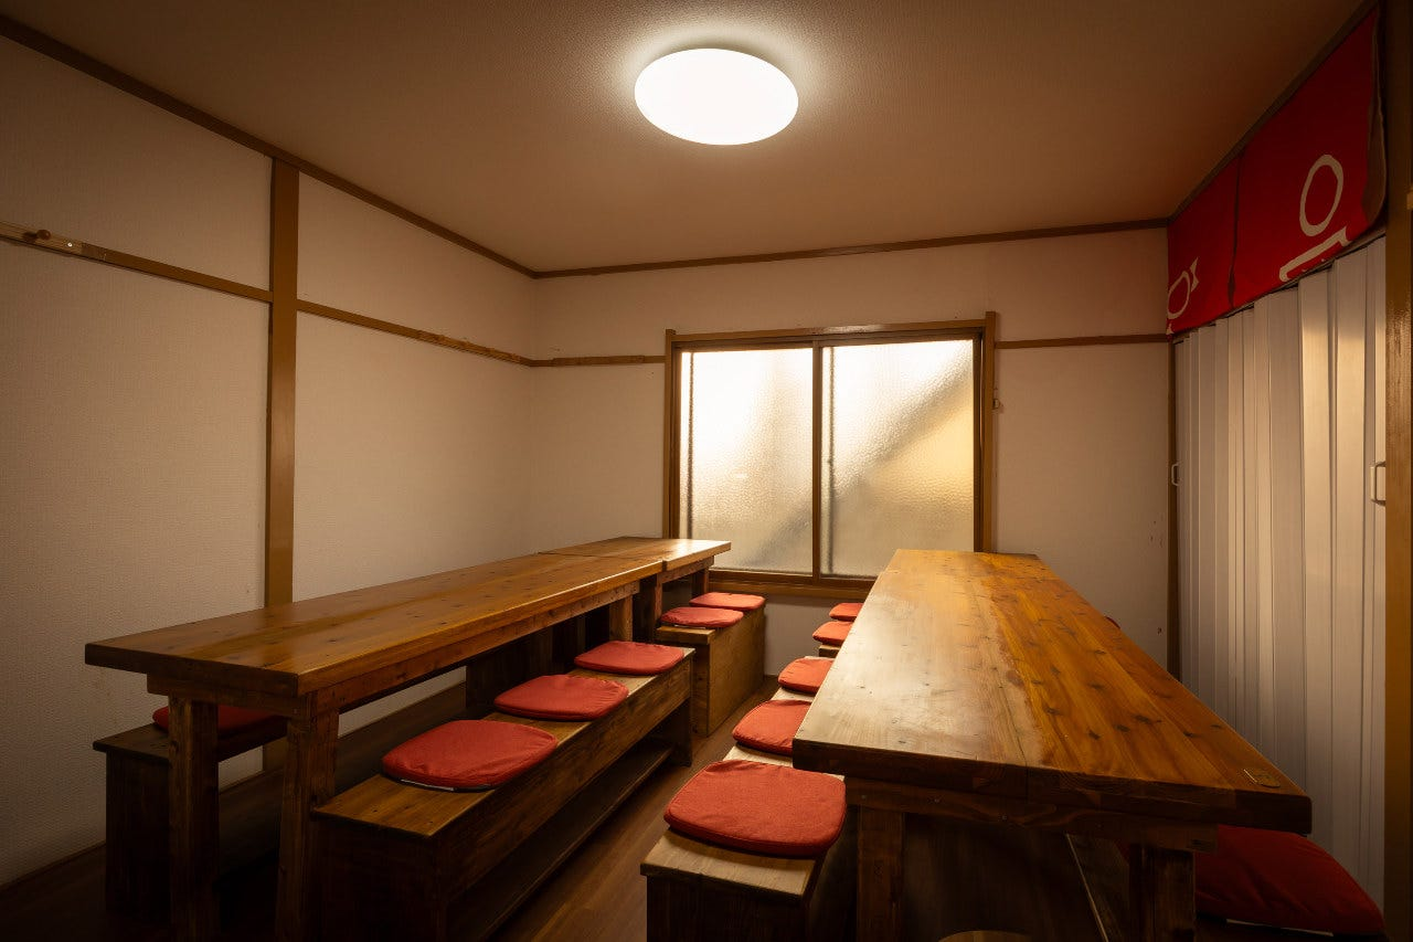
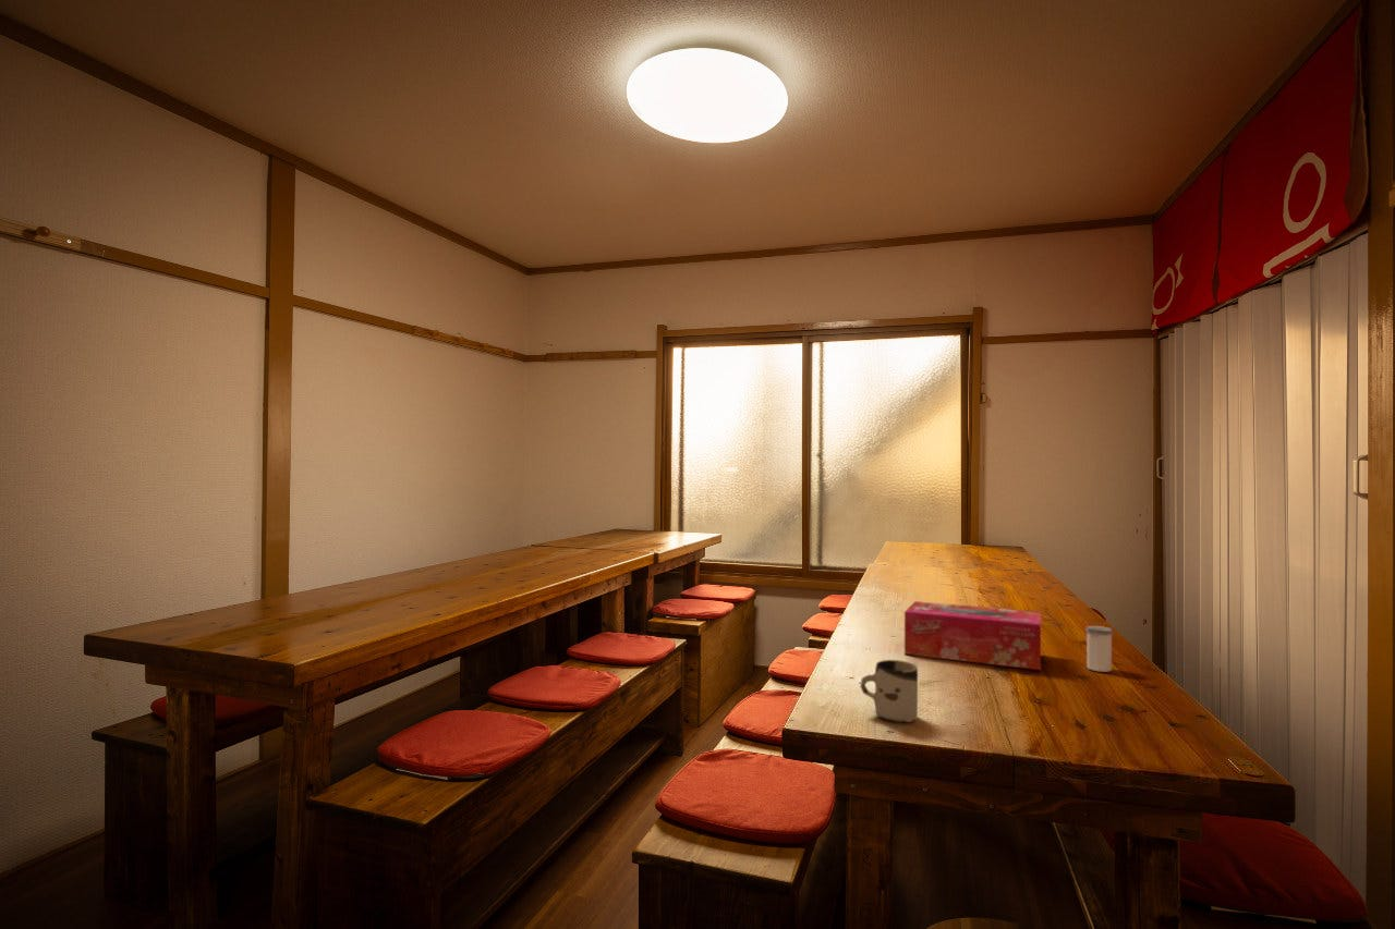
+ tissue box [903,600,1042,671]
+ salt shaker [1084,625,1114,673]
+ cup [859,659,919,723]
